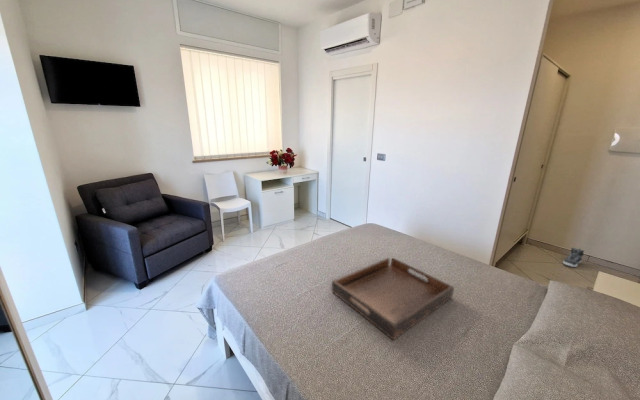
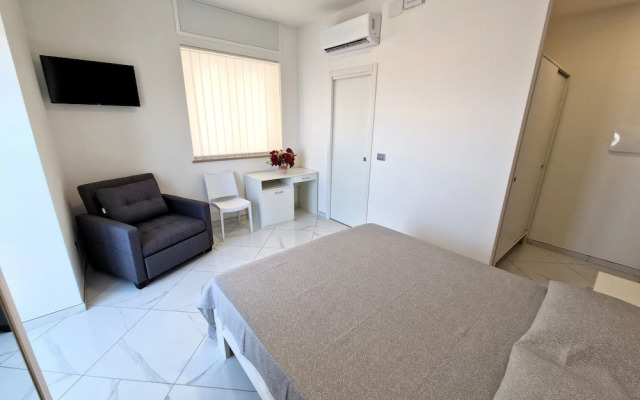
- sneaker [562,246,585,268]
- serving tray [331,257,455,341]
